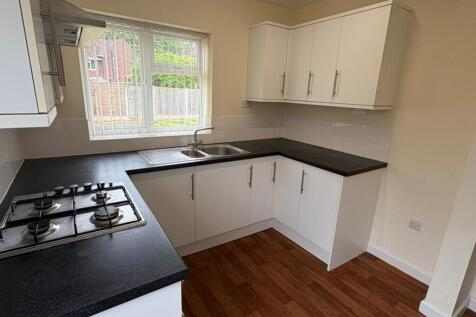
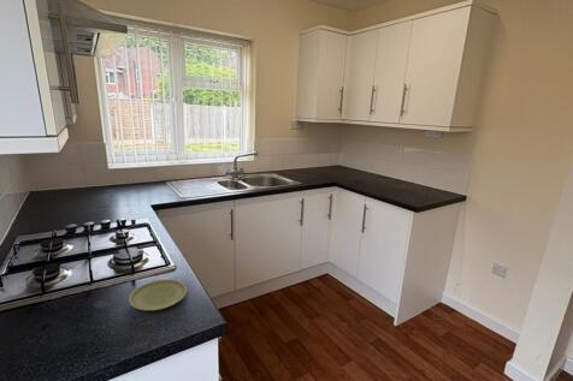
+ plate [129,278,188,311]
